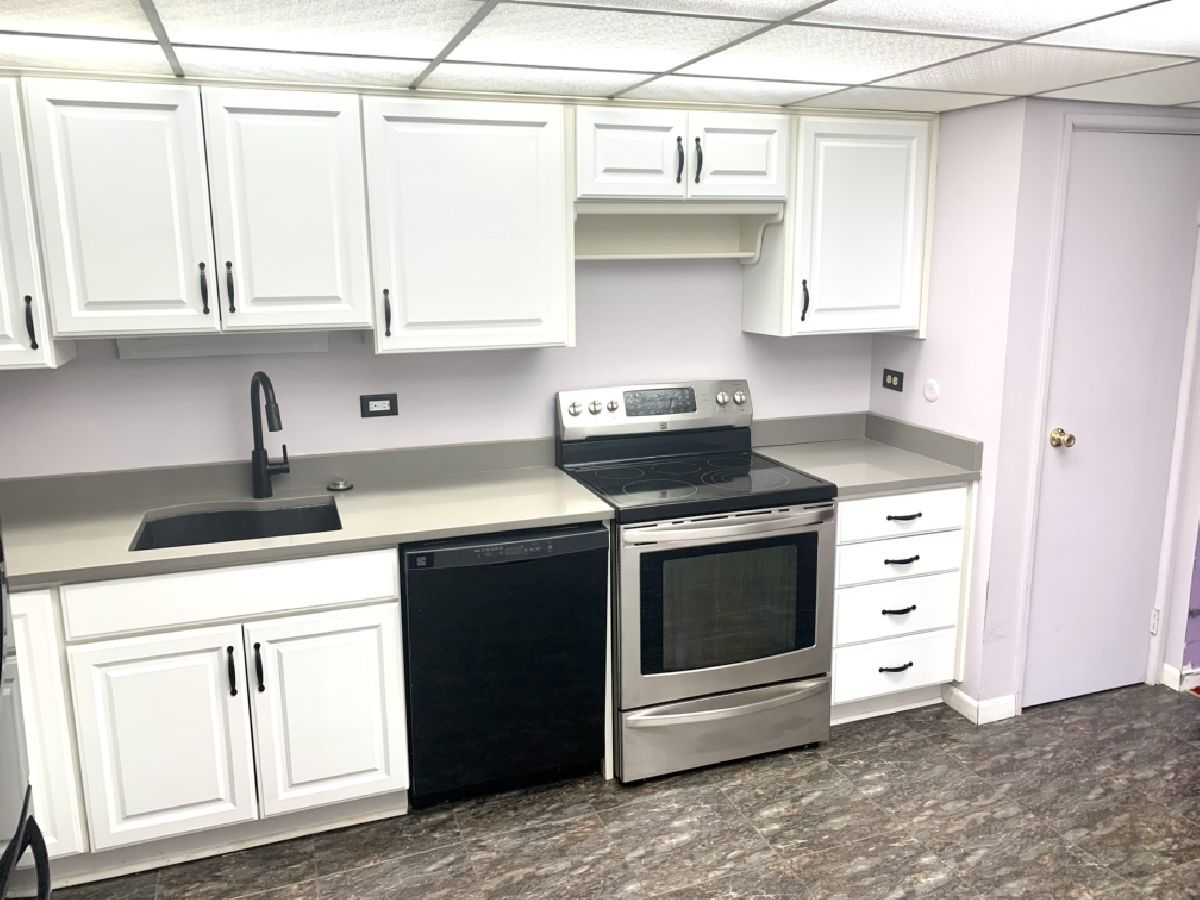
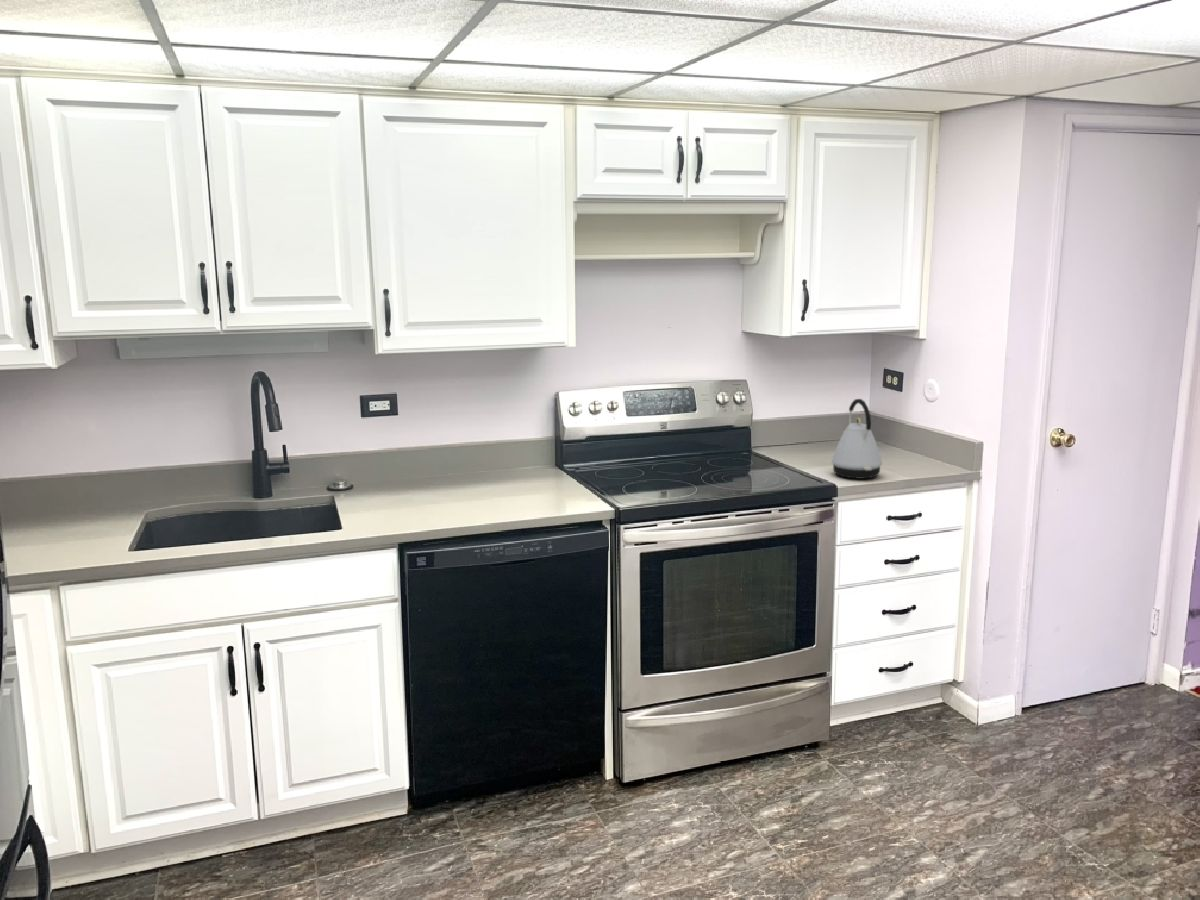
+ kettle [831,398,883,480]
